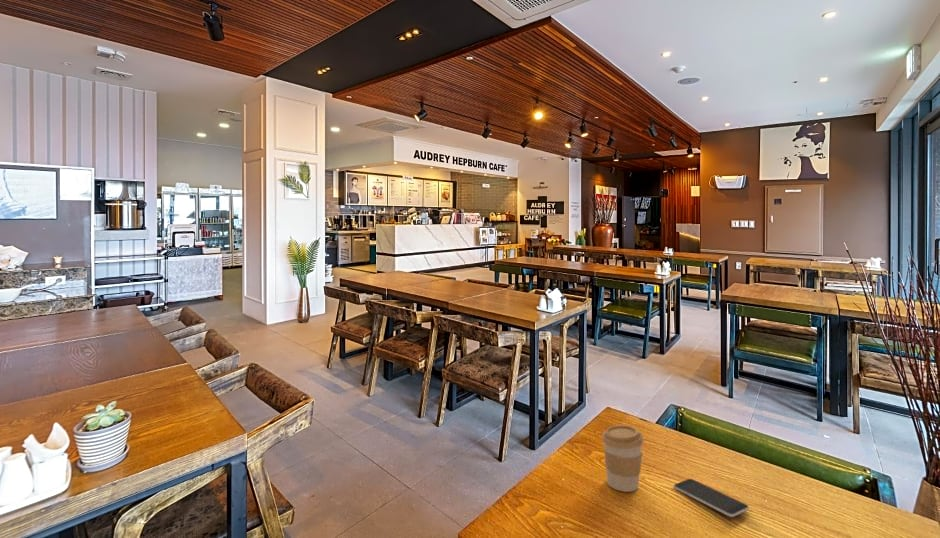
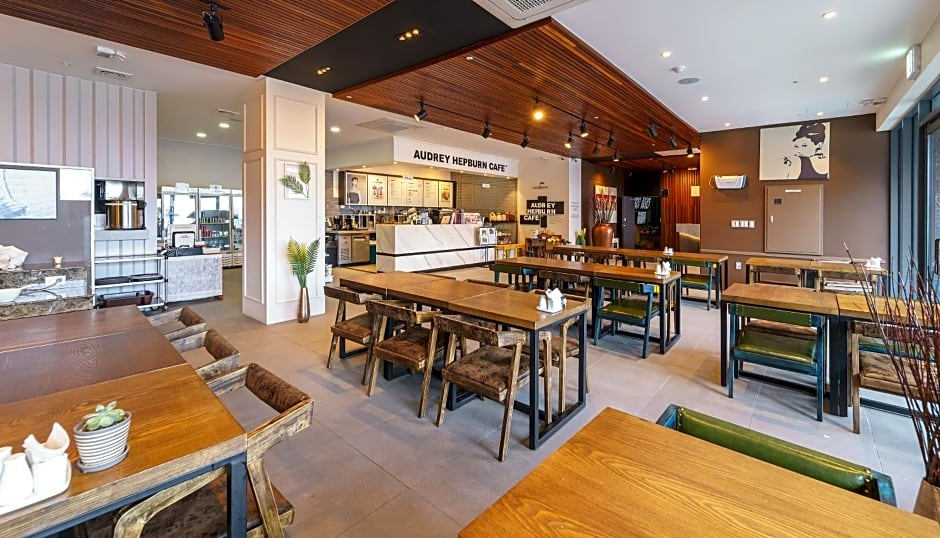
- smartphone [673,478,750,518]
- coffee cup [601,424,645,493]
